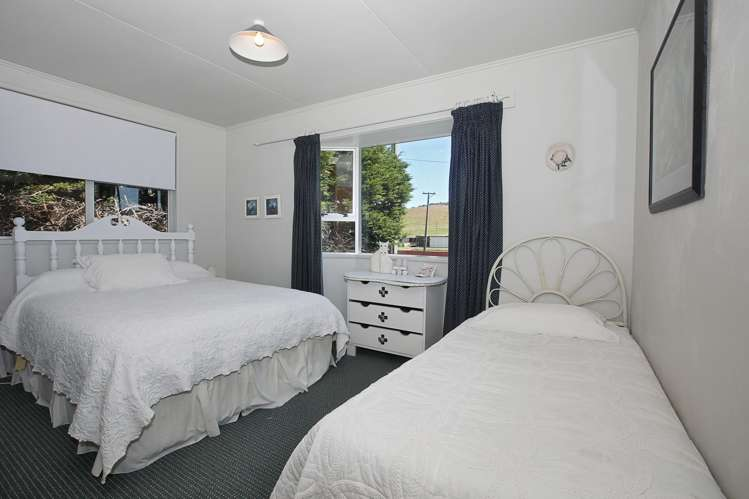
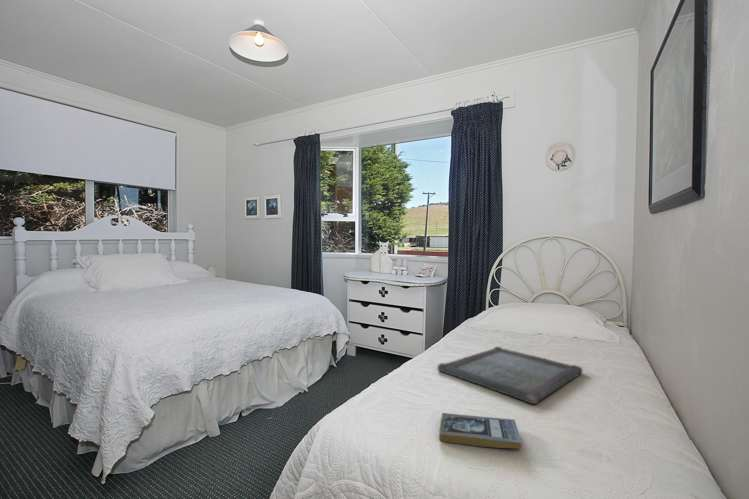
+ serving tray [436,346,584,405]
+ book [438,412,522,449]
